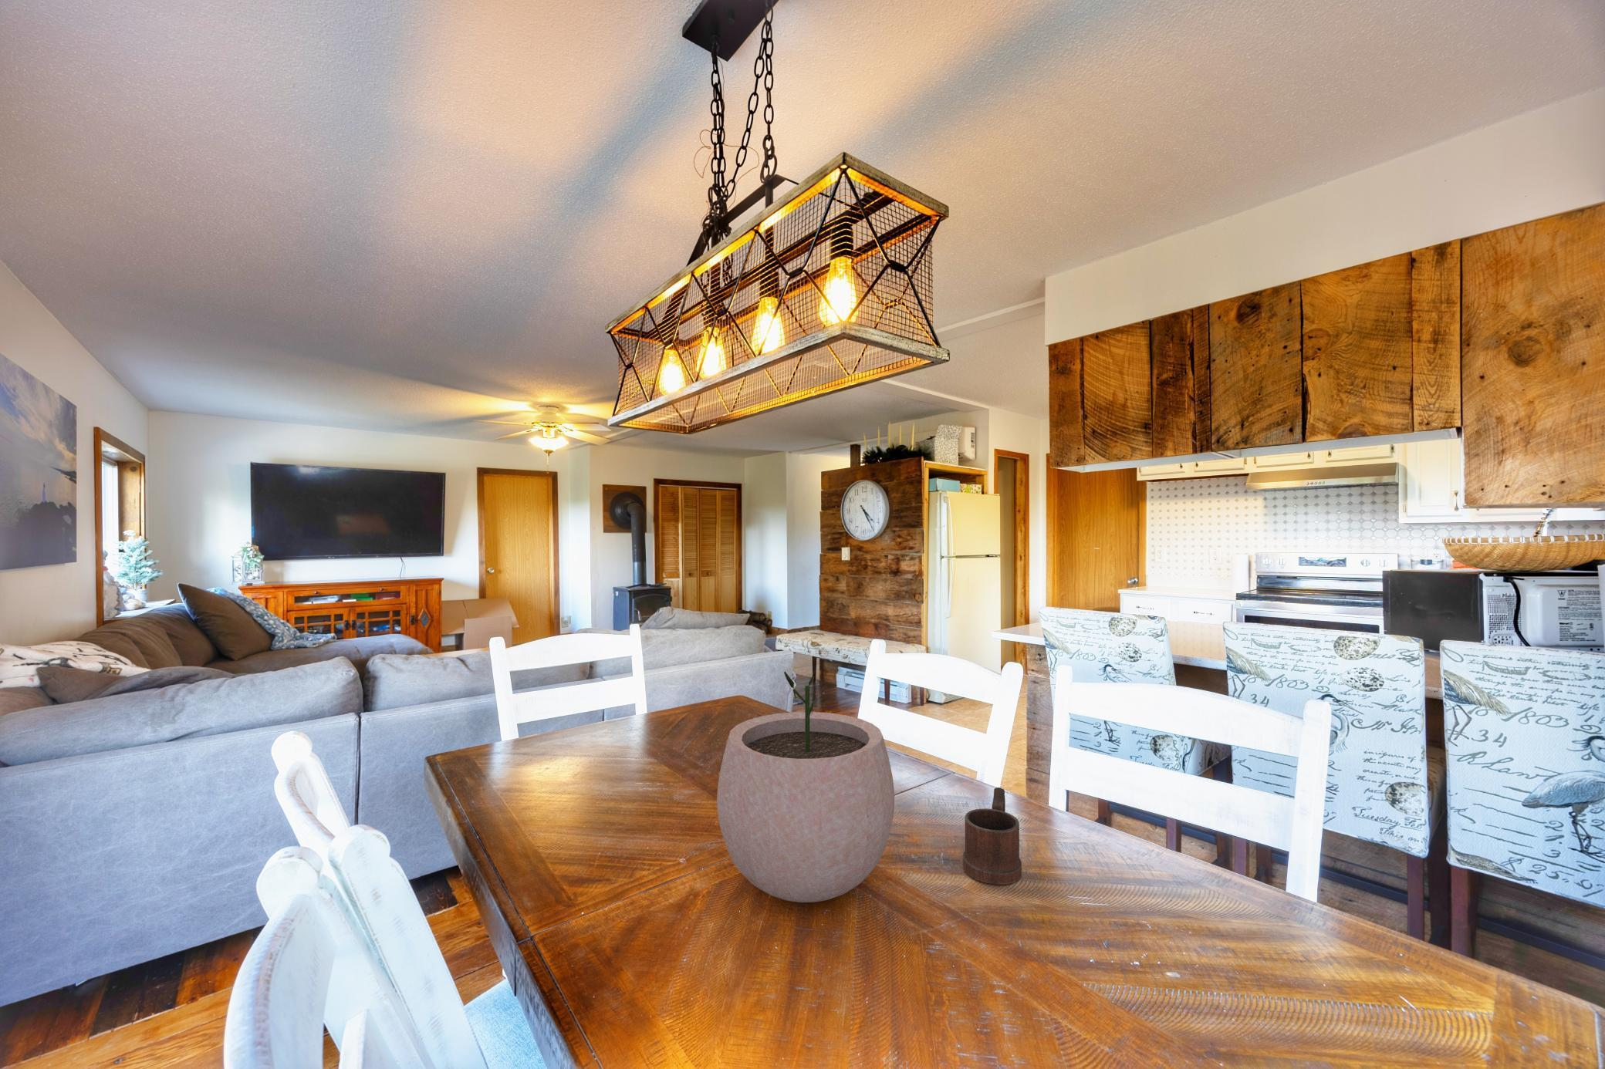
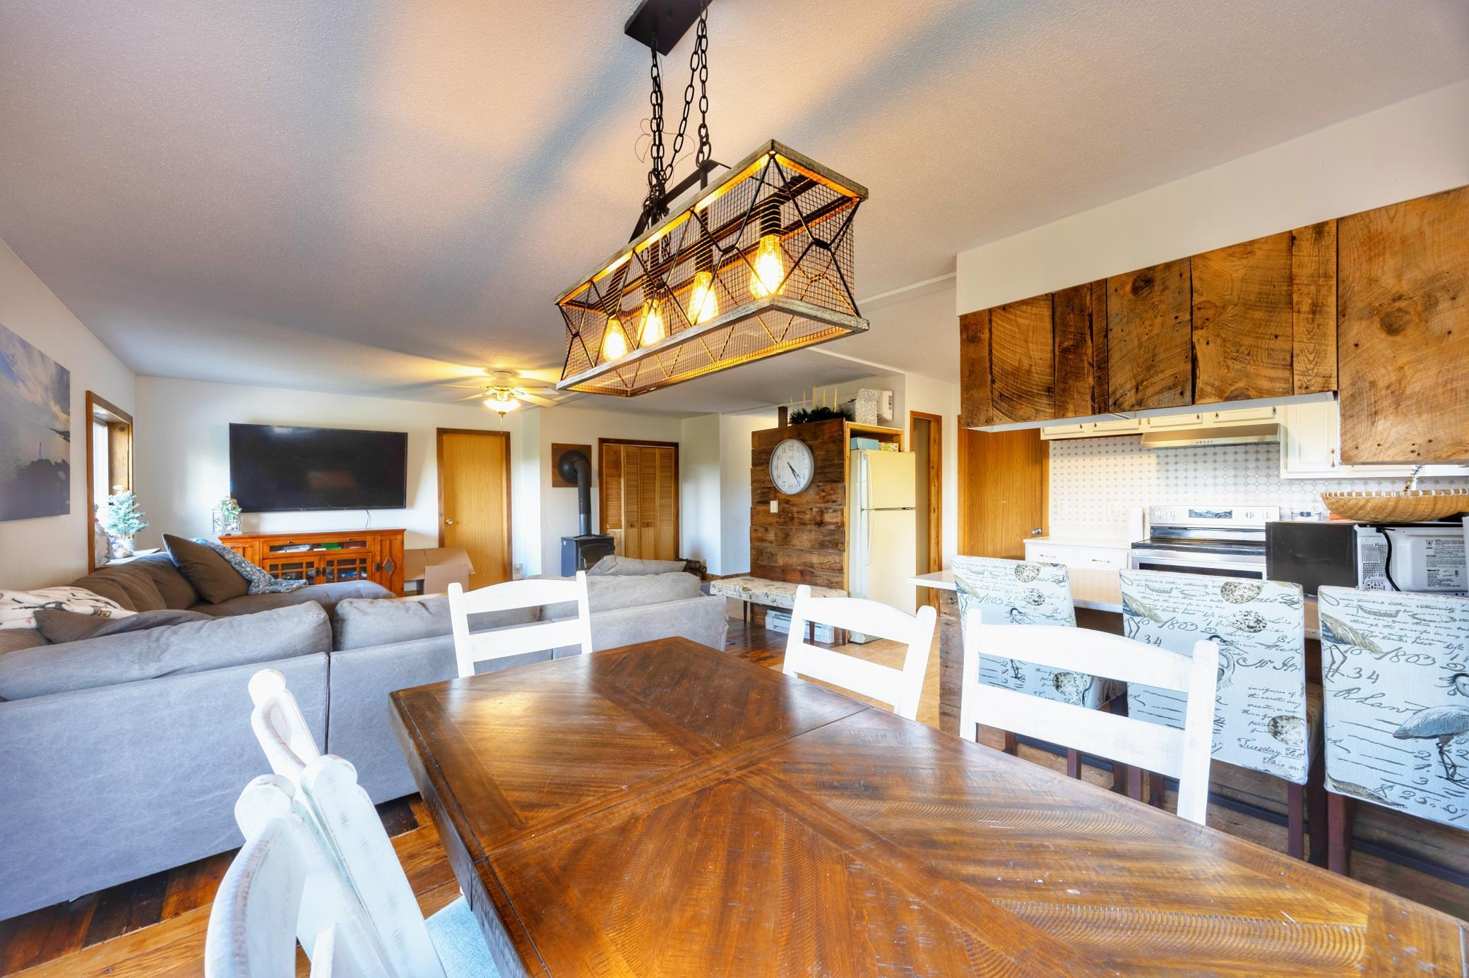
- mug [962,786,1023,885]
- plant pot [716,669,895,903]
